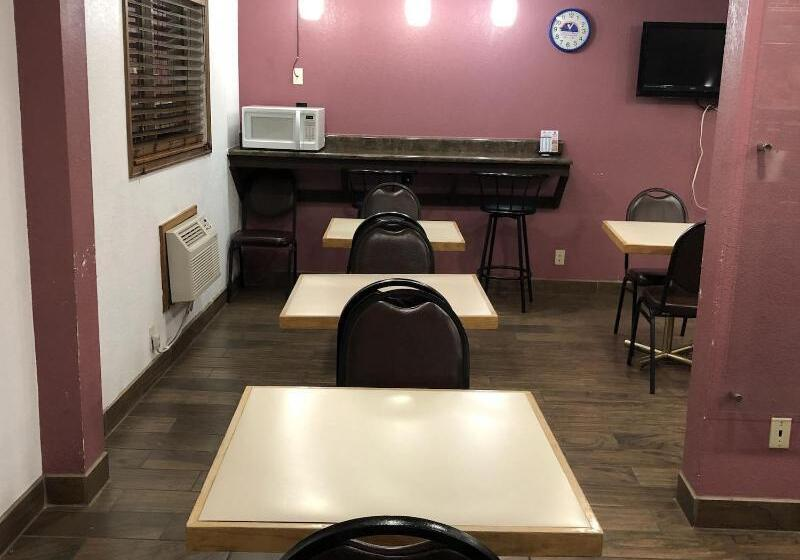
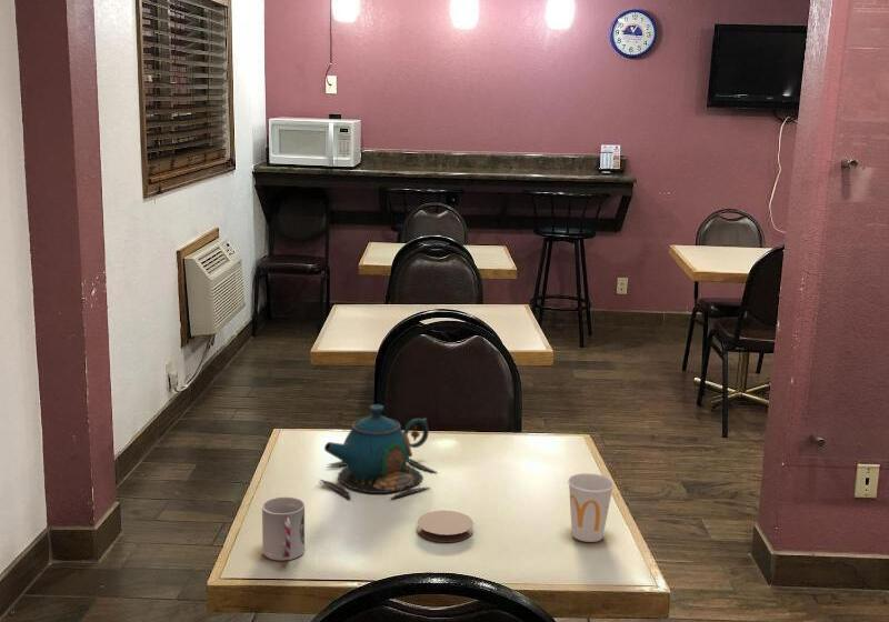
+ cup [567,472,616,543]
+ cup [261,495,306,562]
+ coaster [416,510,475,543]
+ teapot [318,403,437,500]
